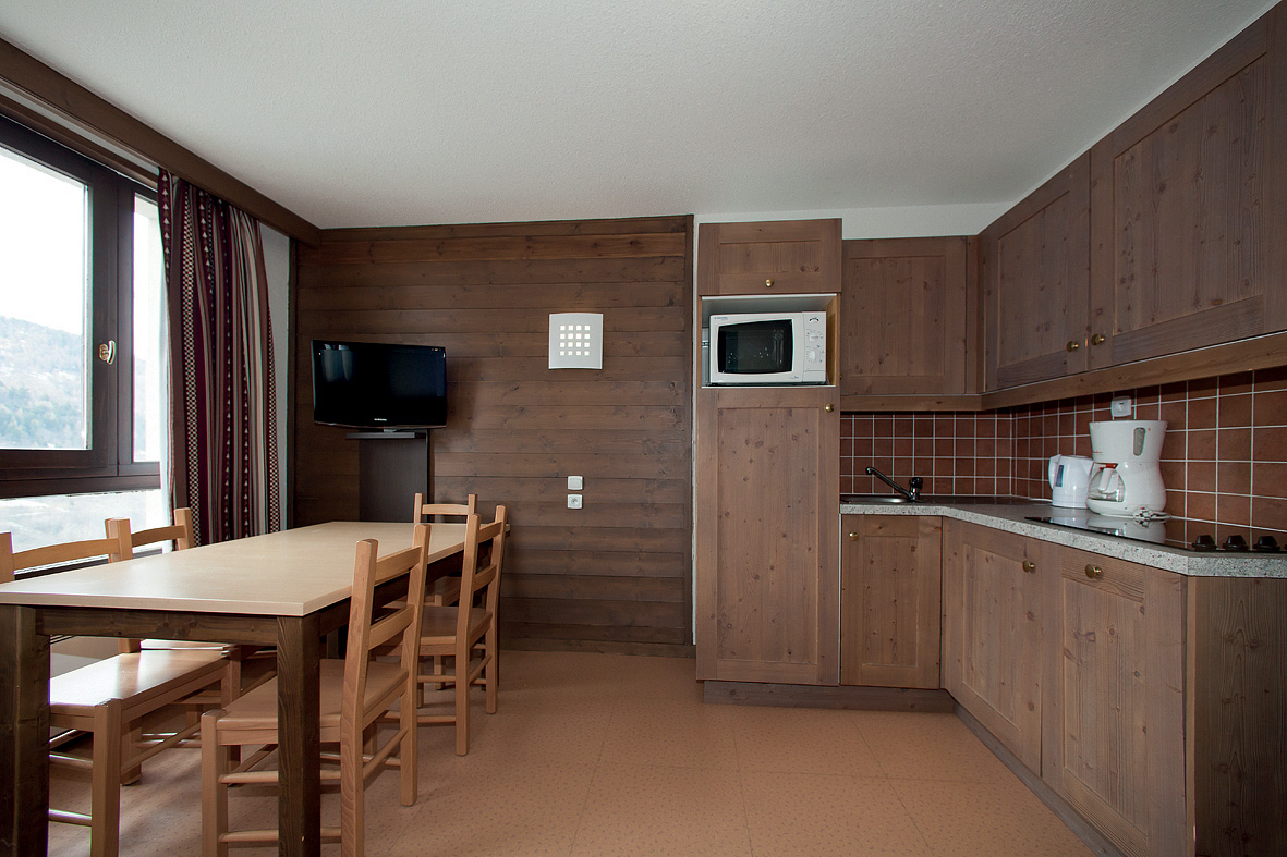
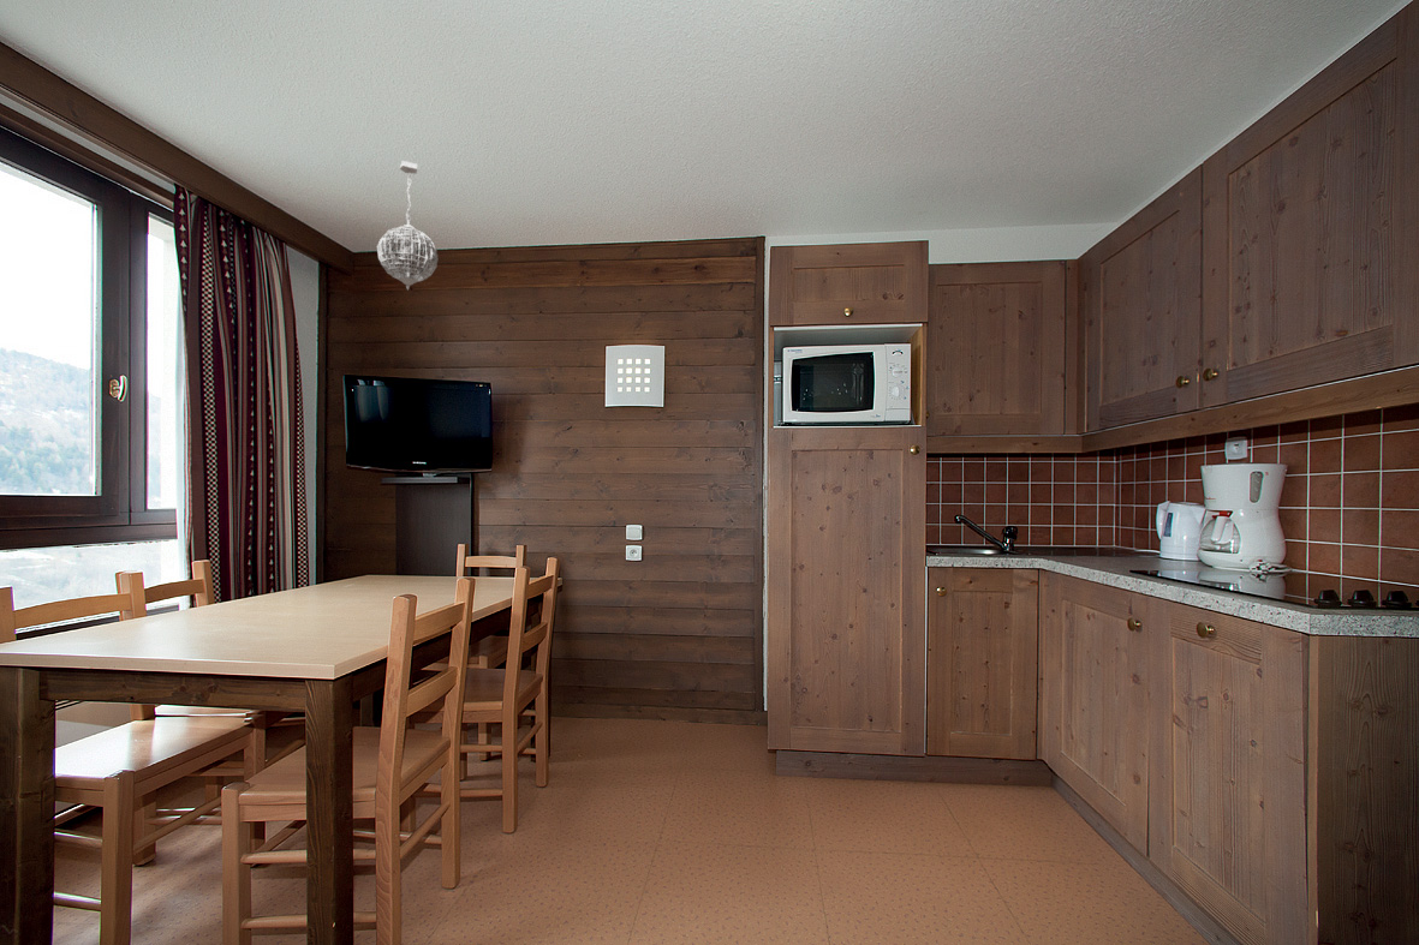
+ pendant light [376,160,439,292]
